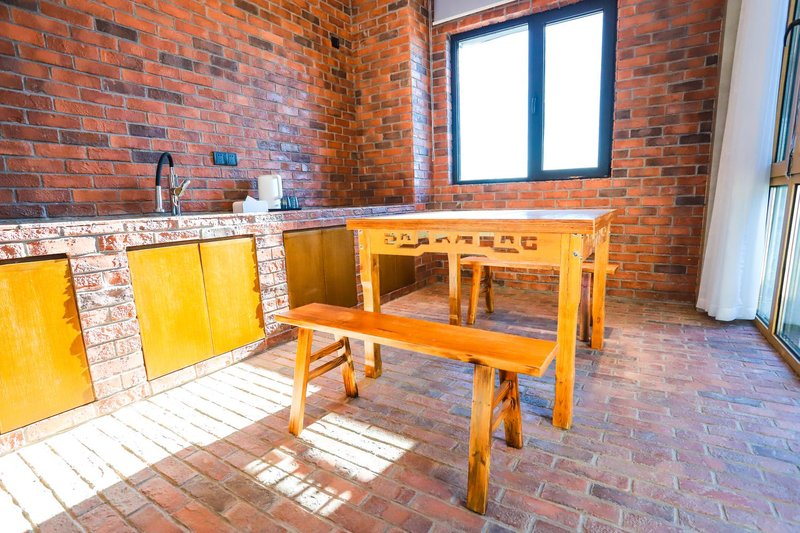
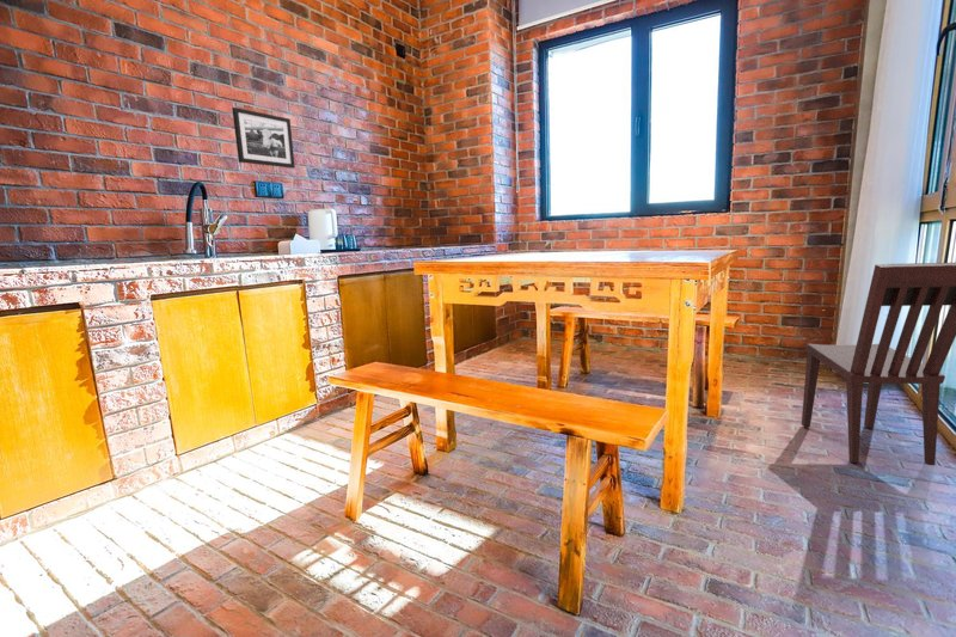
+ dining chair [801,262,956,466]
+ picture frame [231,106,296,170]
